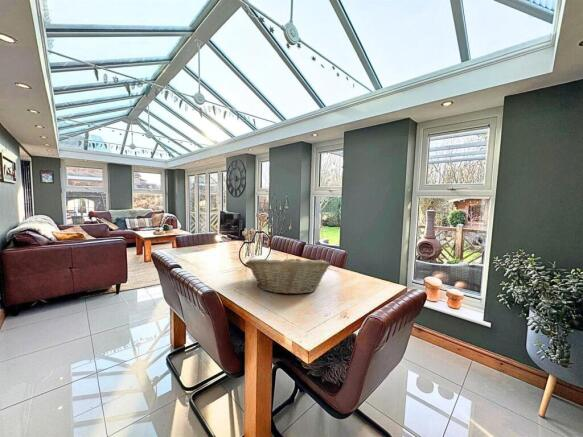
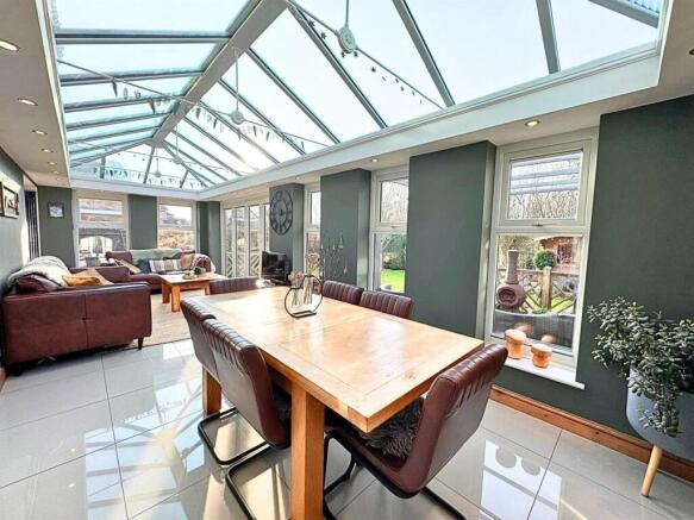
- fruit basket [245,254,331,295]
